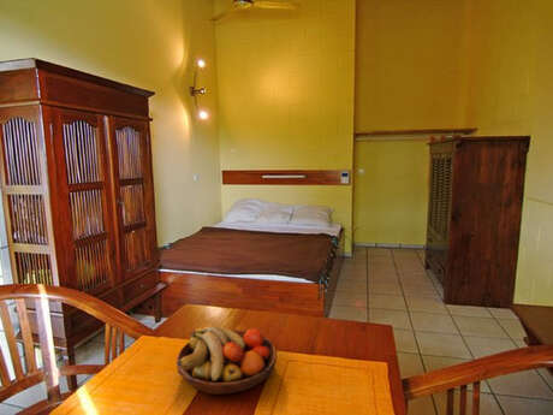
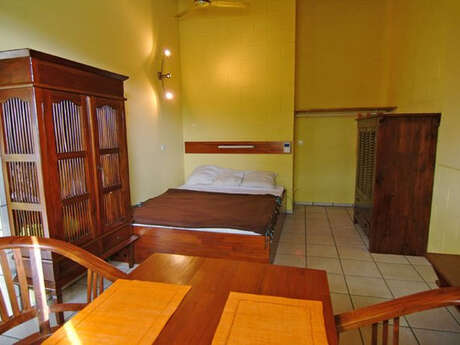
- fruit bowl [176,325,278,396]
